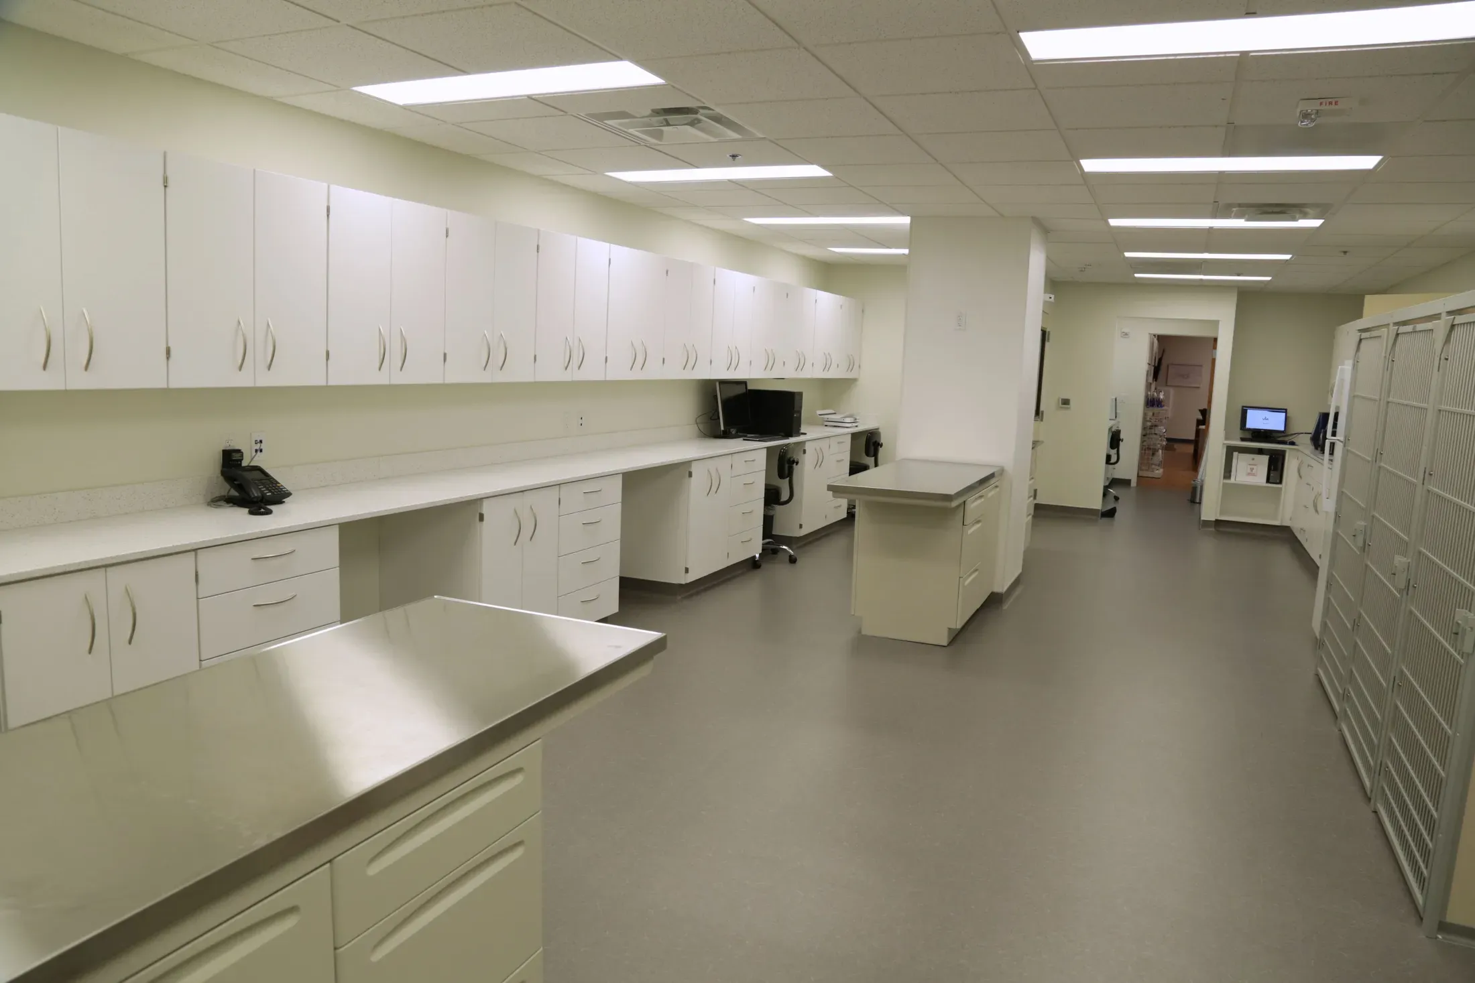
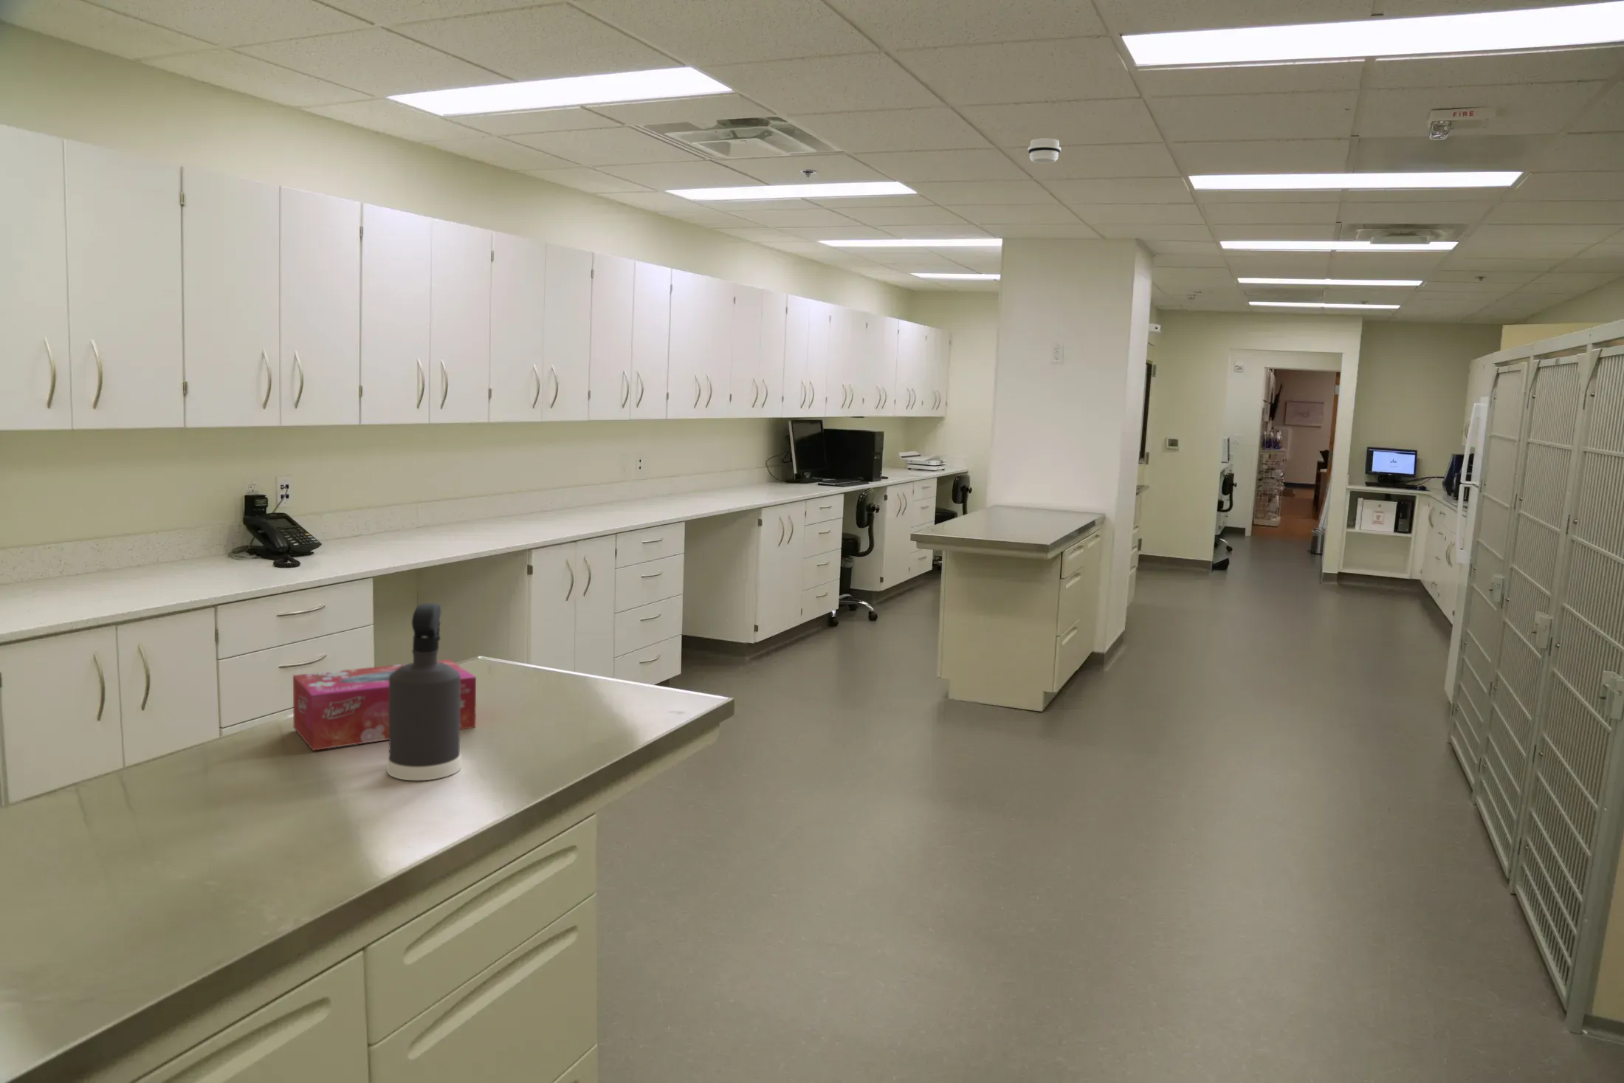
+ spray bottle [387,602,462,781]
+ tissue box [292,659,477,752]
+ smoke detector [1027,138,1061,164]
